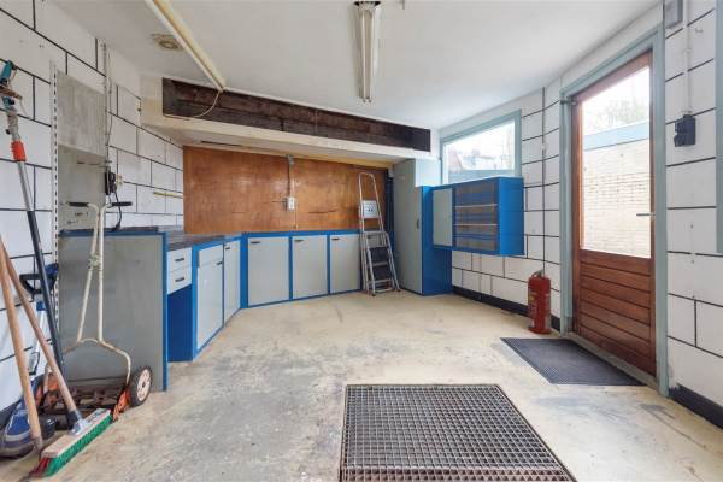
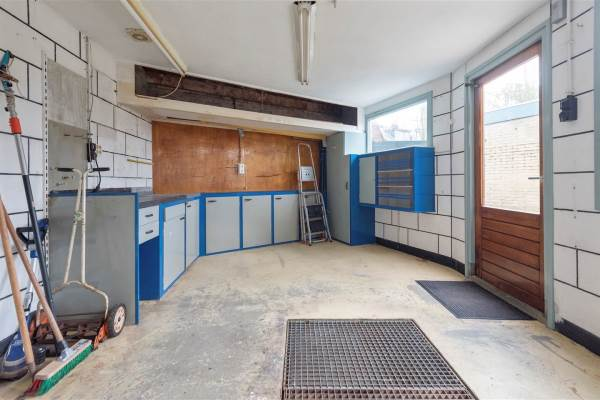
- fire extinguisher [527,268,552,335]
